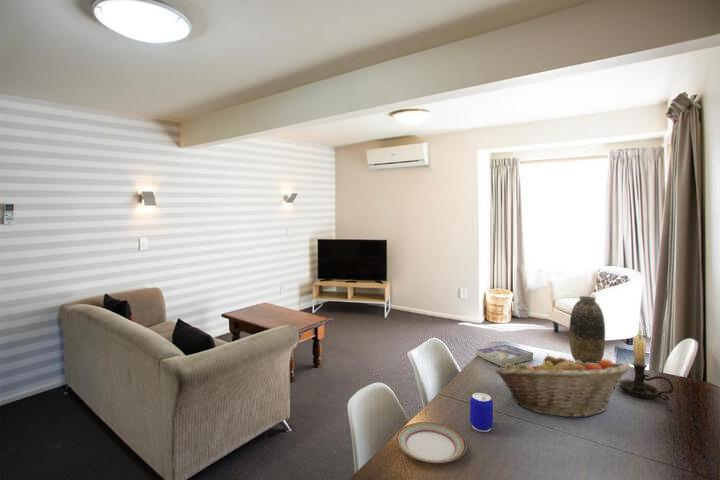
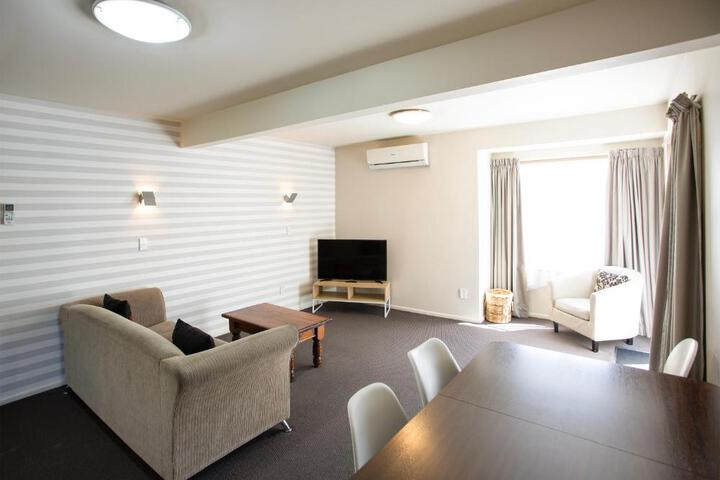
- beer can [469,392,494,433]
- book [475,344,534,368]
- candle holder [618,327,675,402]
- vase [568,295,606,363]
- plate [395,421,467,464]
- fruit basket [494,353,632,418]
